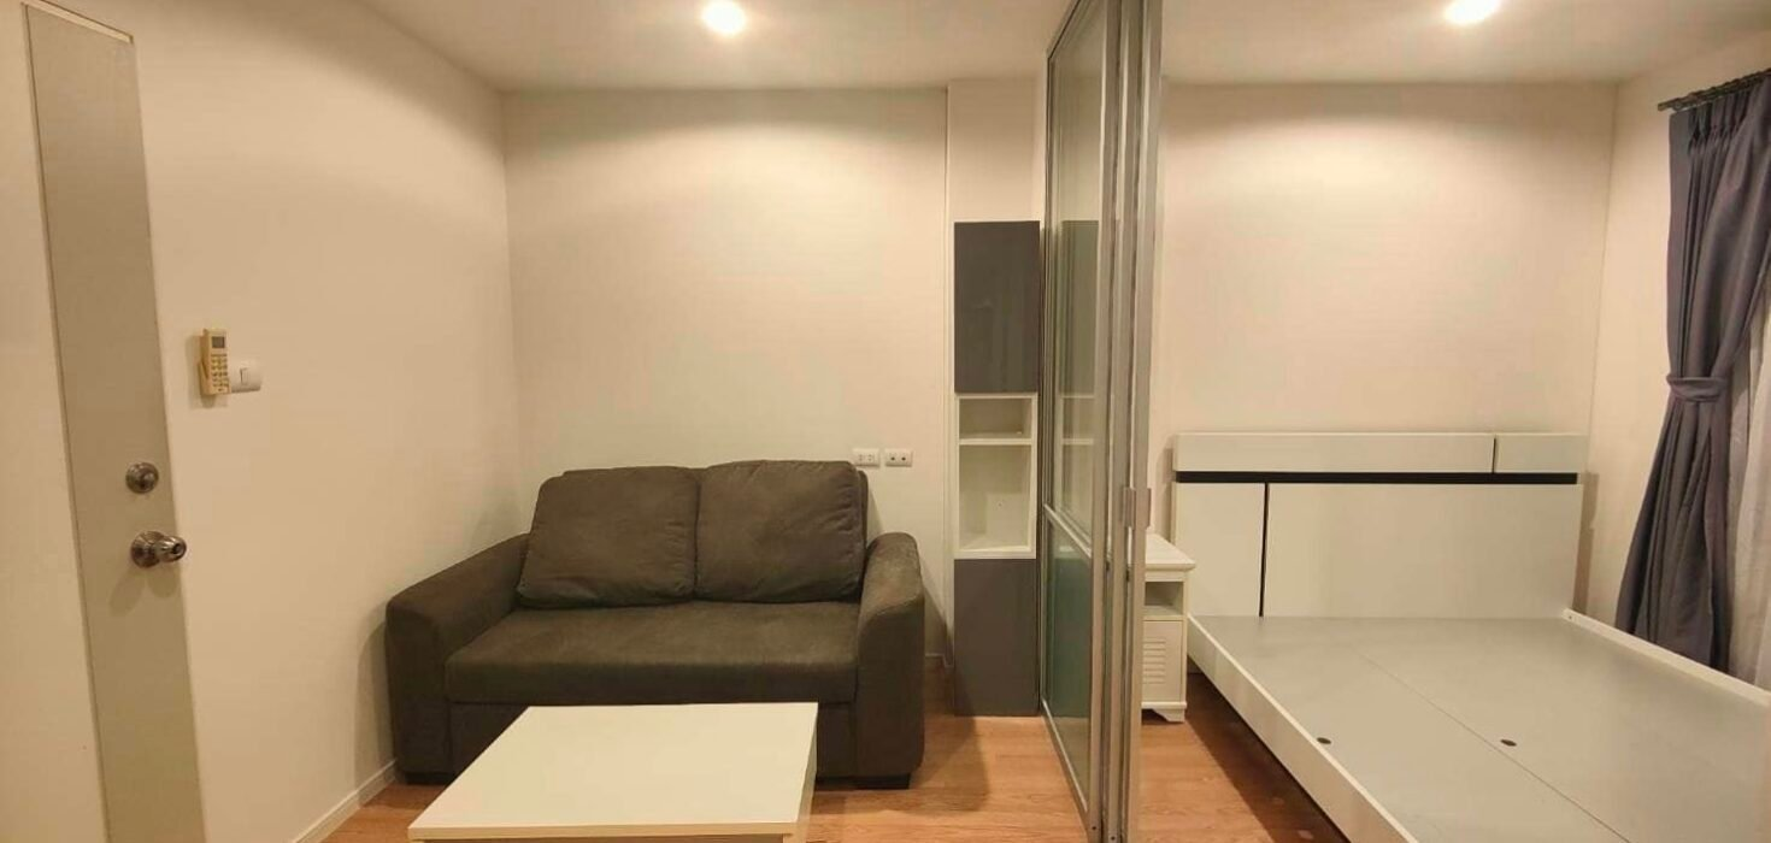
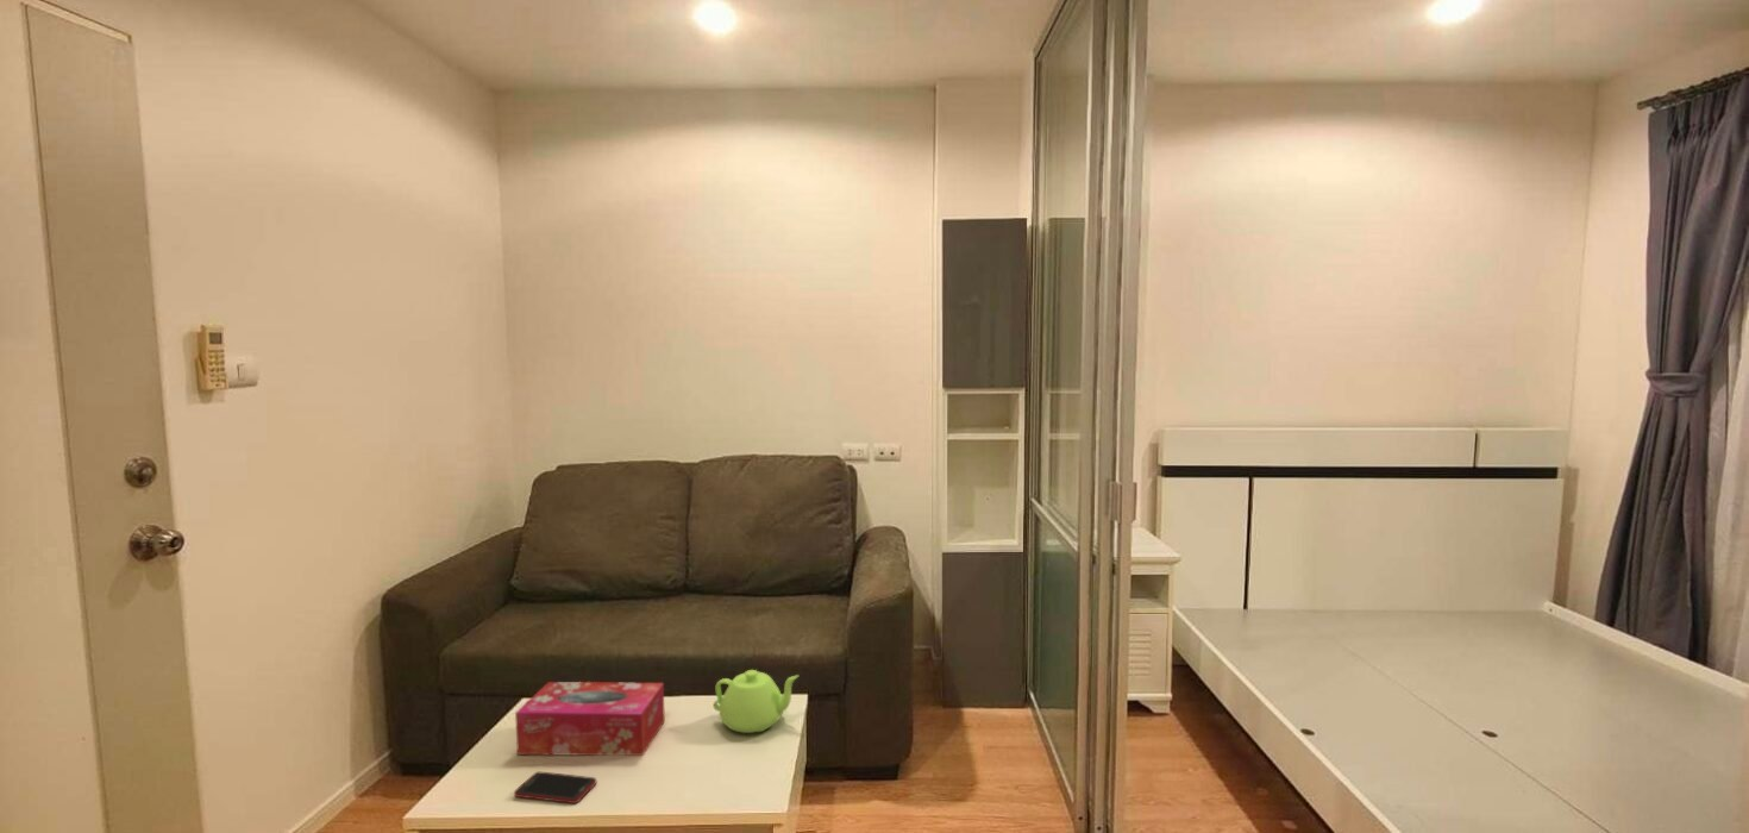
+ cell phone [513,771,597,804]
+ teapot [711,669,800,734]
+ tissue box [514,681,666,757]
